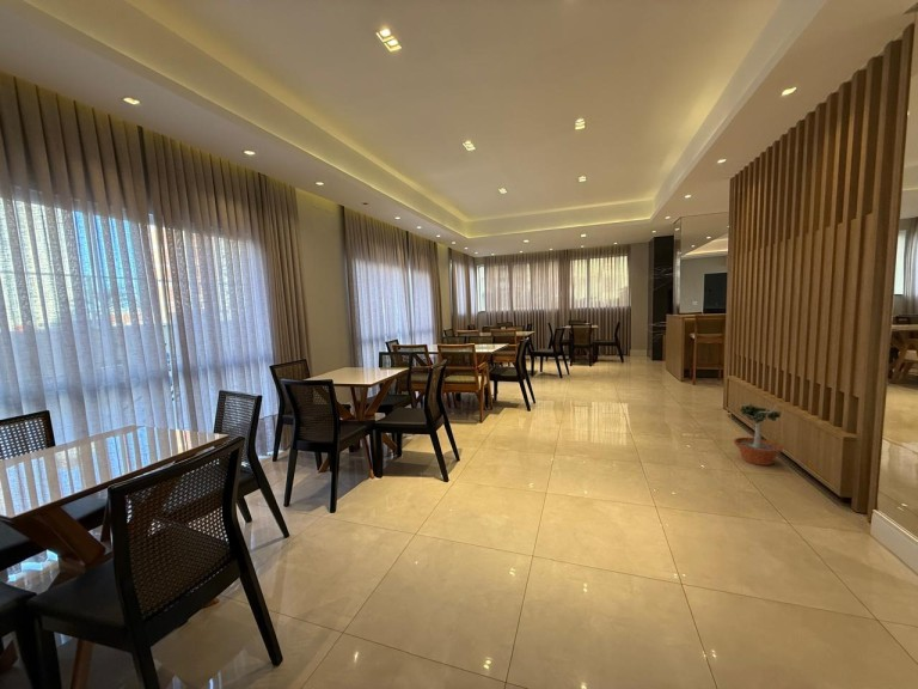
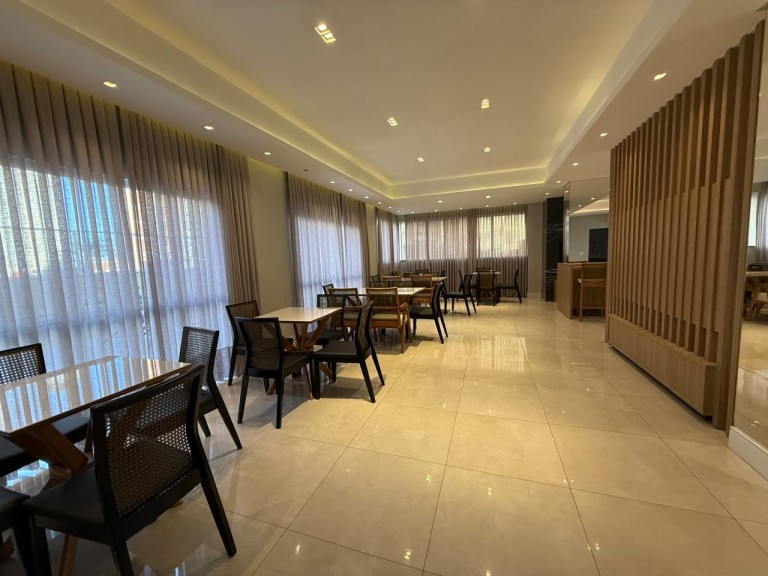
- potted tree [733,402,784,467]
